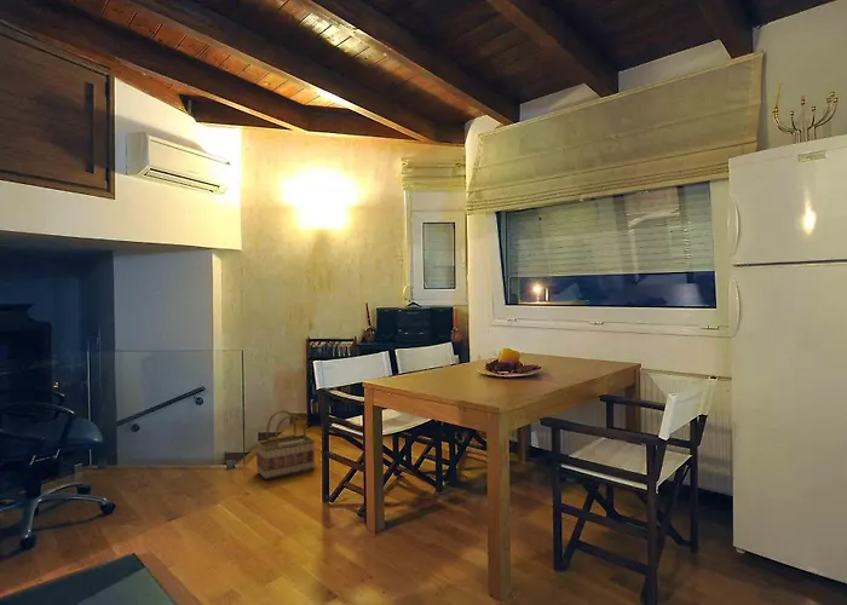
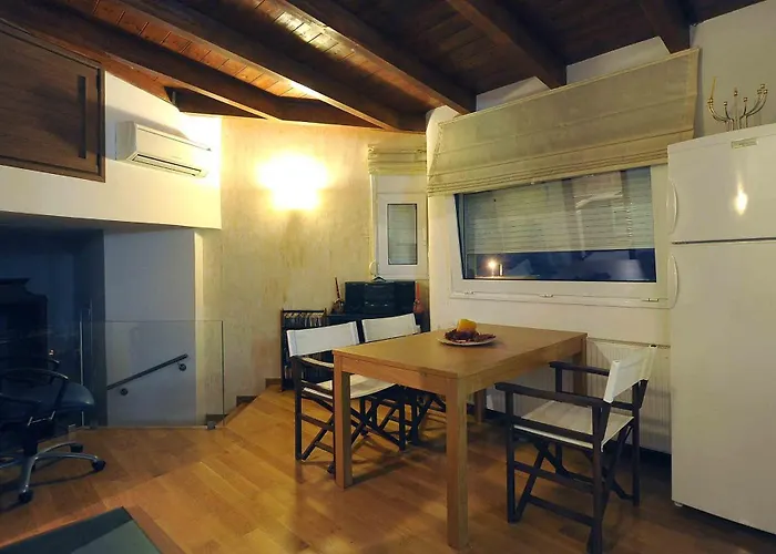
- basket [254,409,316,480]
